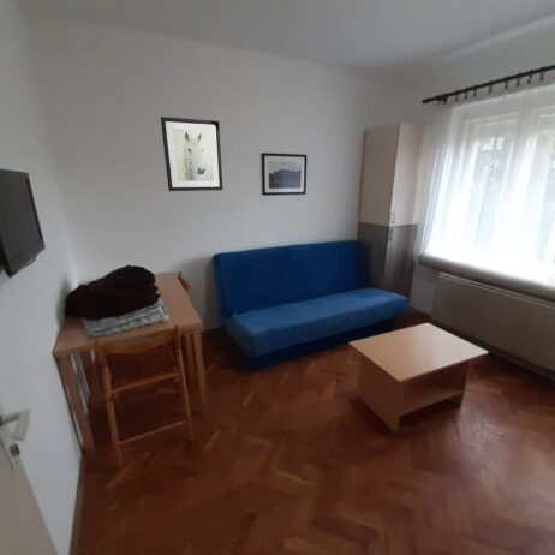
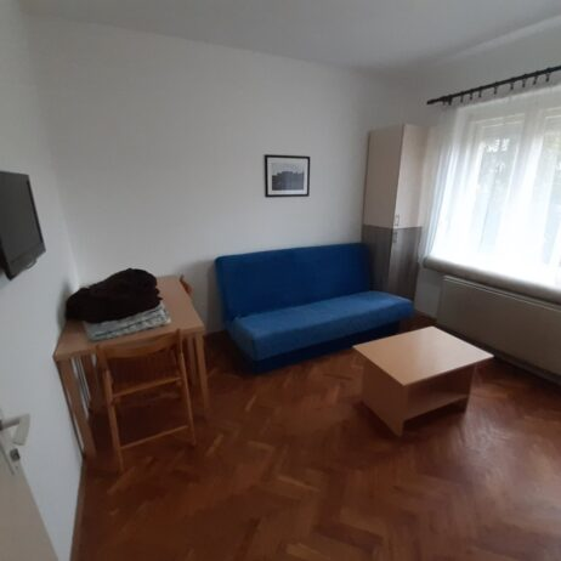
- wall art [160,115,225,192]
